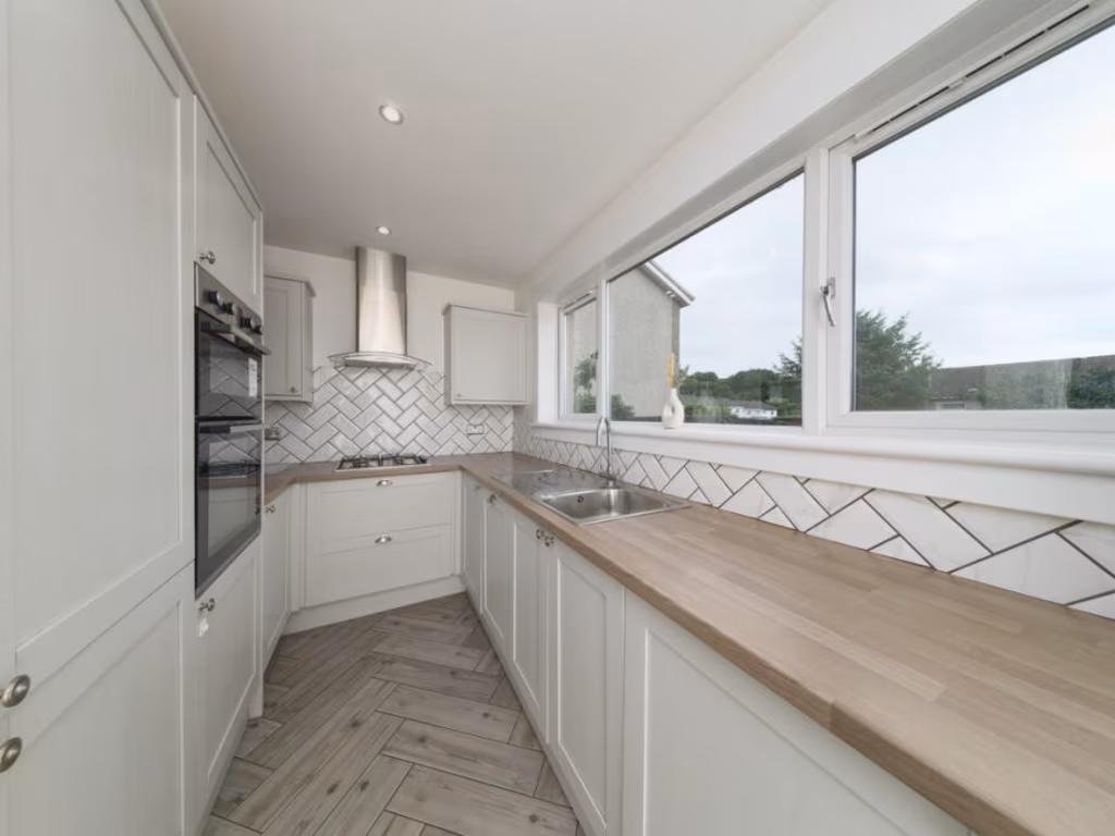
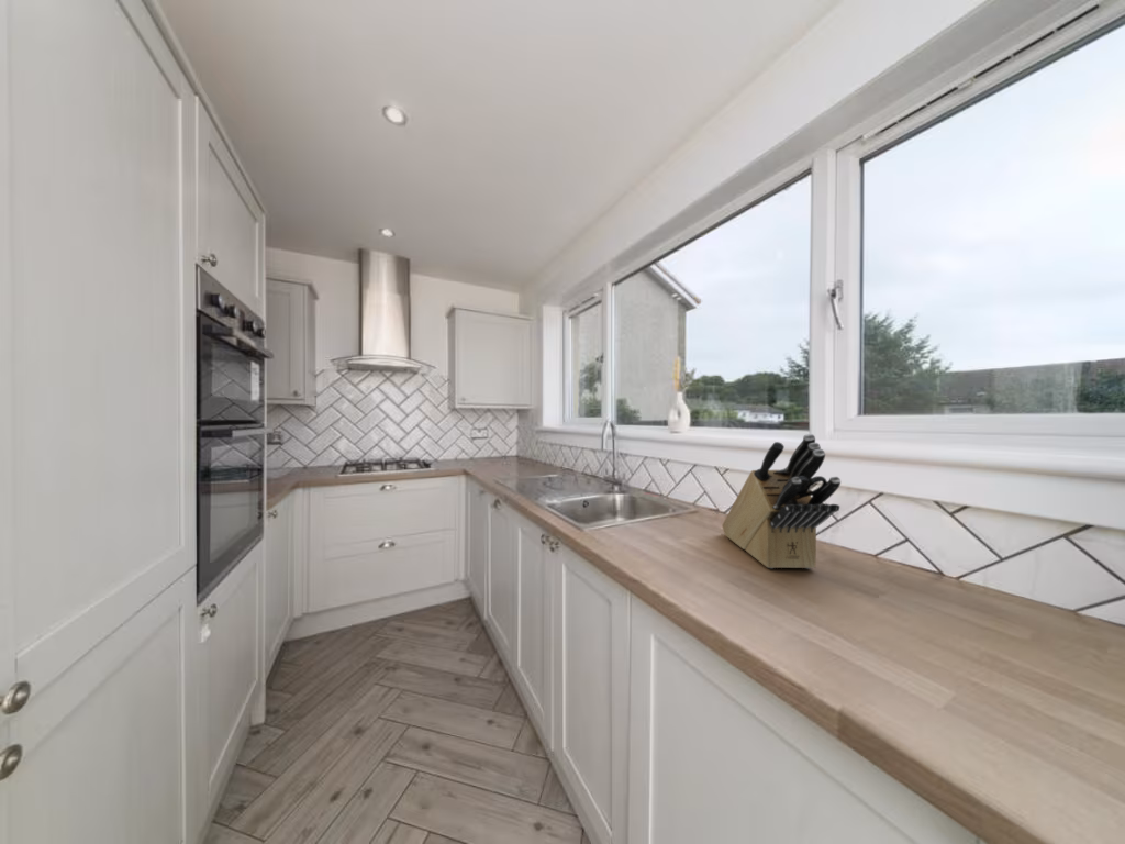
+ knife block [721,433,842,569]
